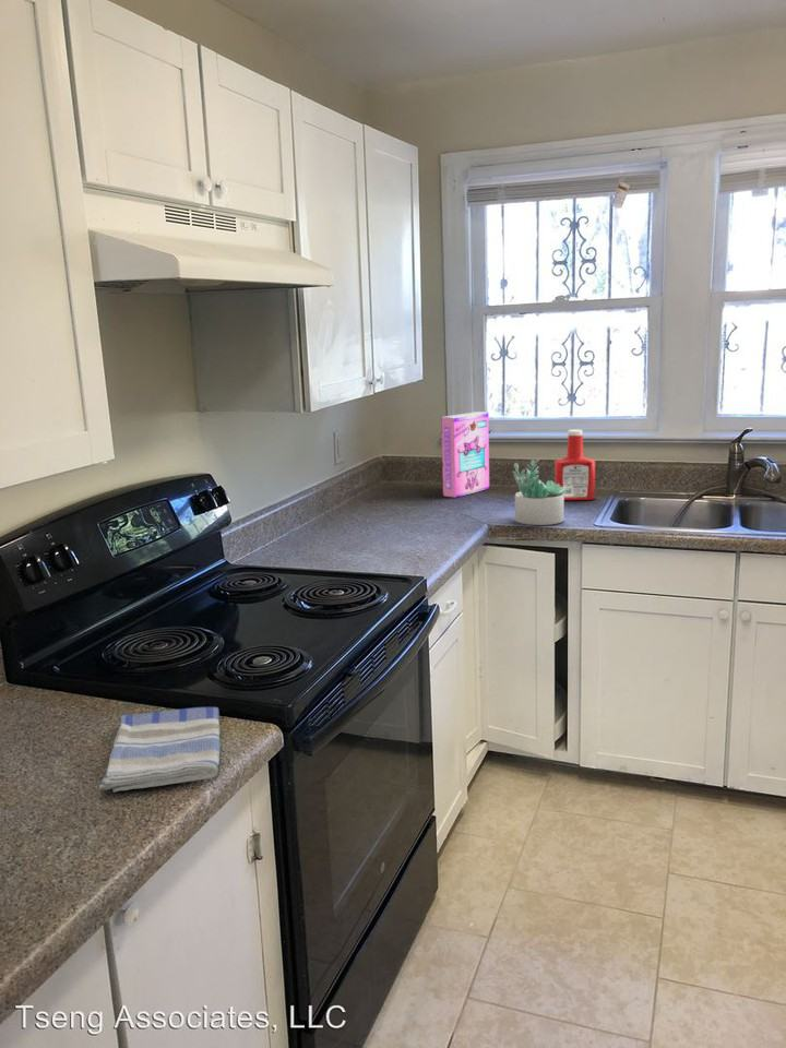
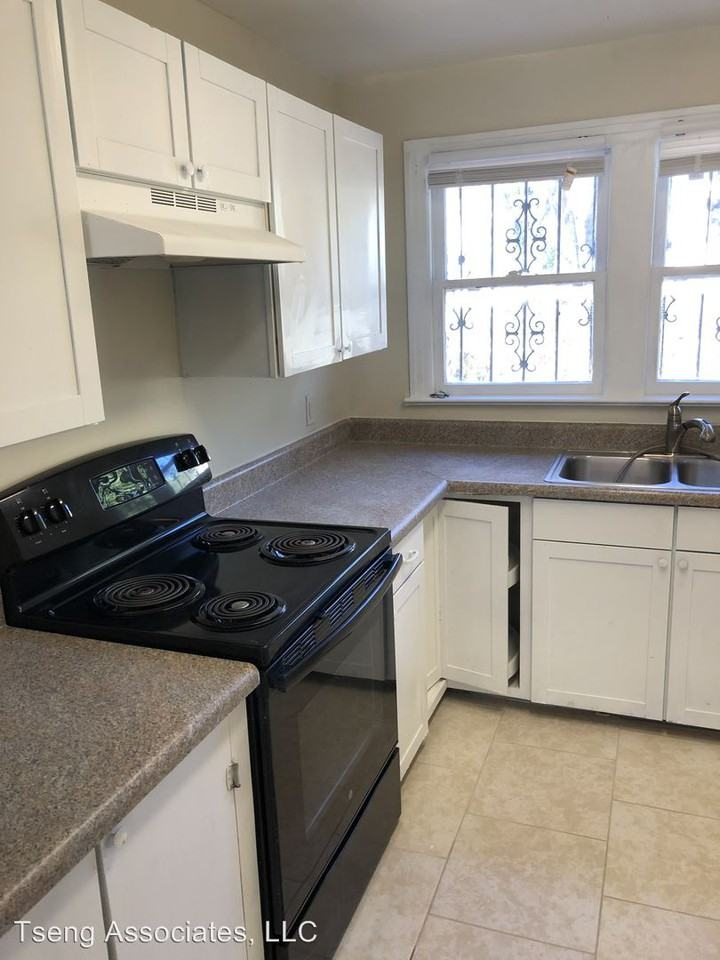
- dish towel [98,706,222,794]
- cereal box [440,410,490,499]
- soap bottle [555,429,596,501]
- succulent plant [512,458,569,526]
